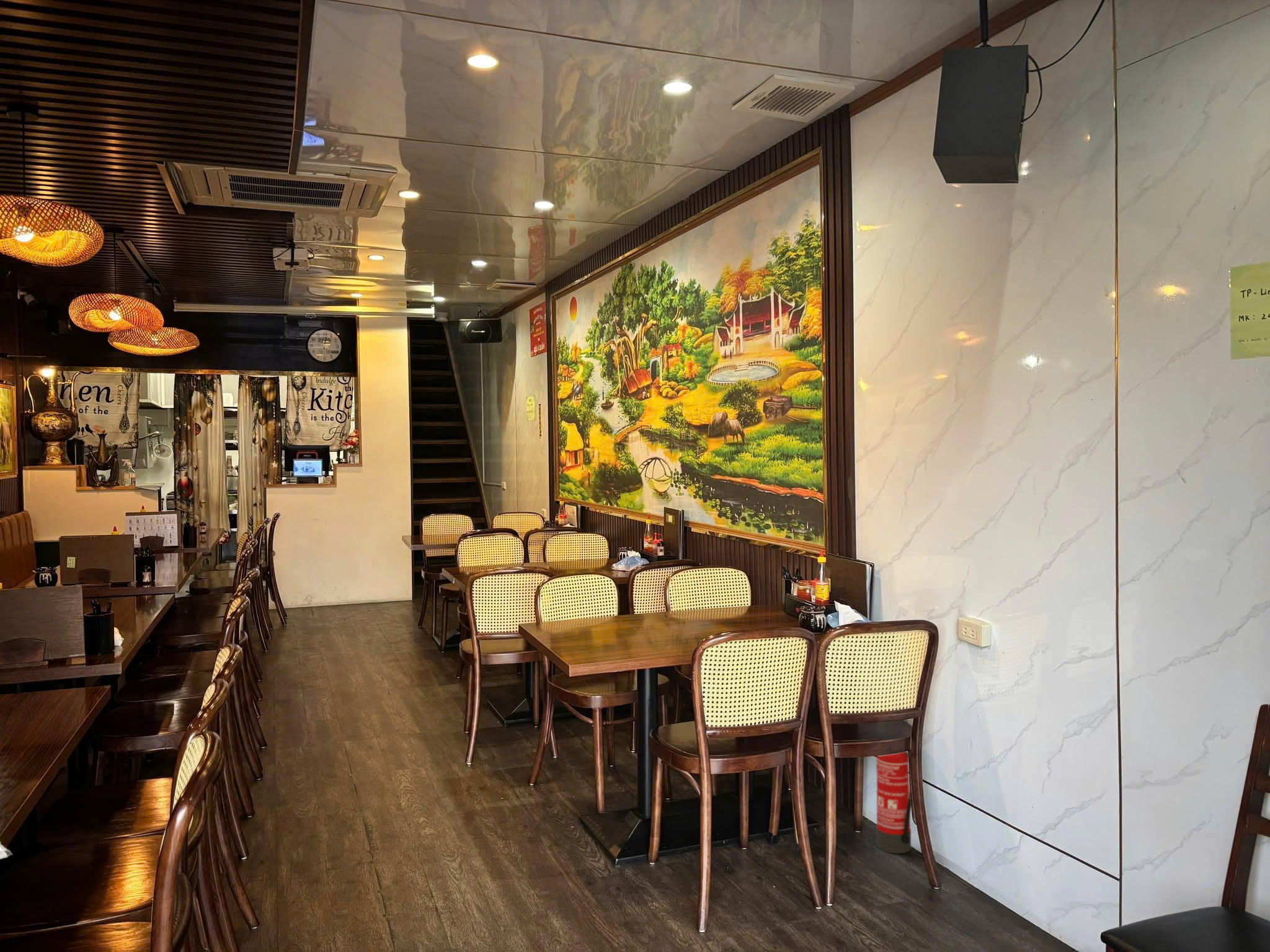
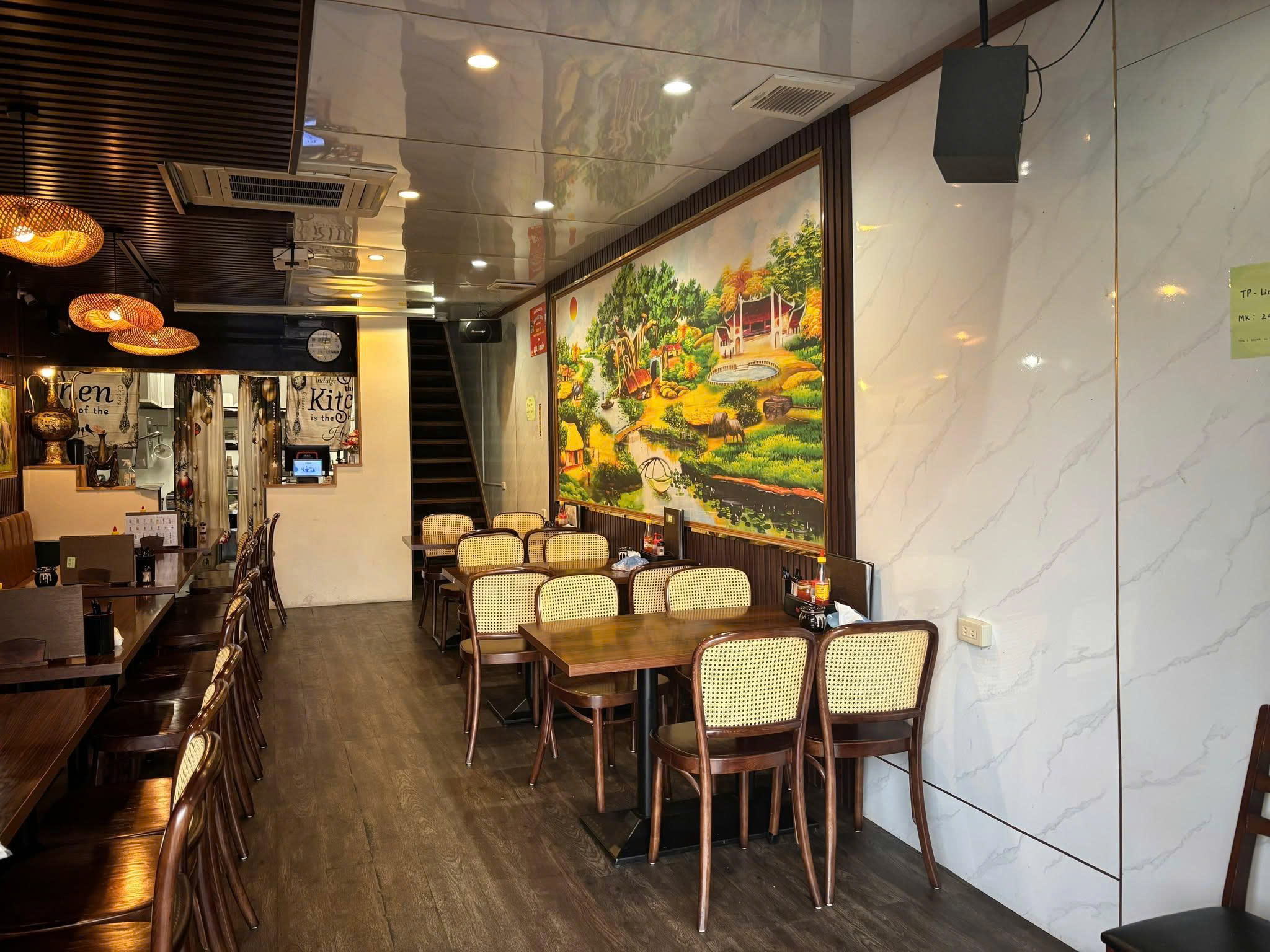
- fire extinguisher [876,751,912,854]
